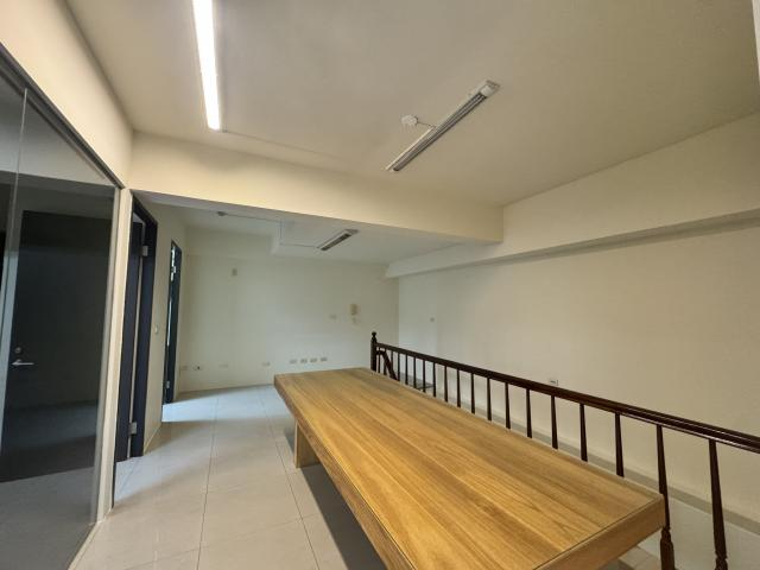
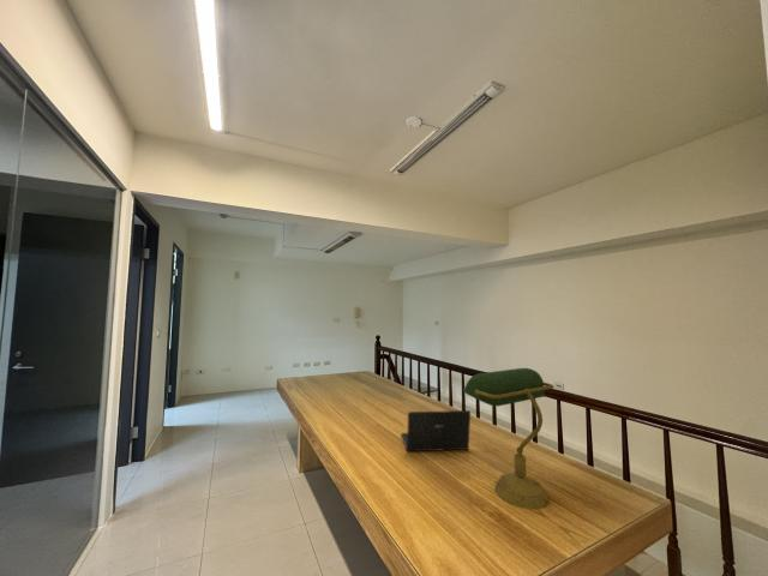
+ laptop [400,409,472,452]
+ desk lamp [462,367,556,510]
